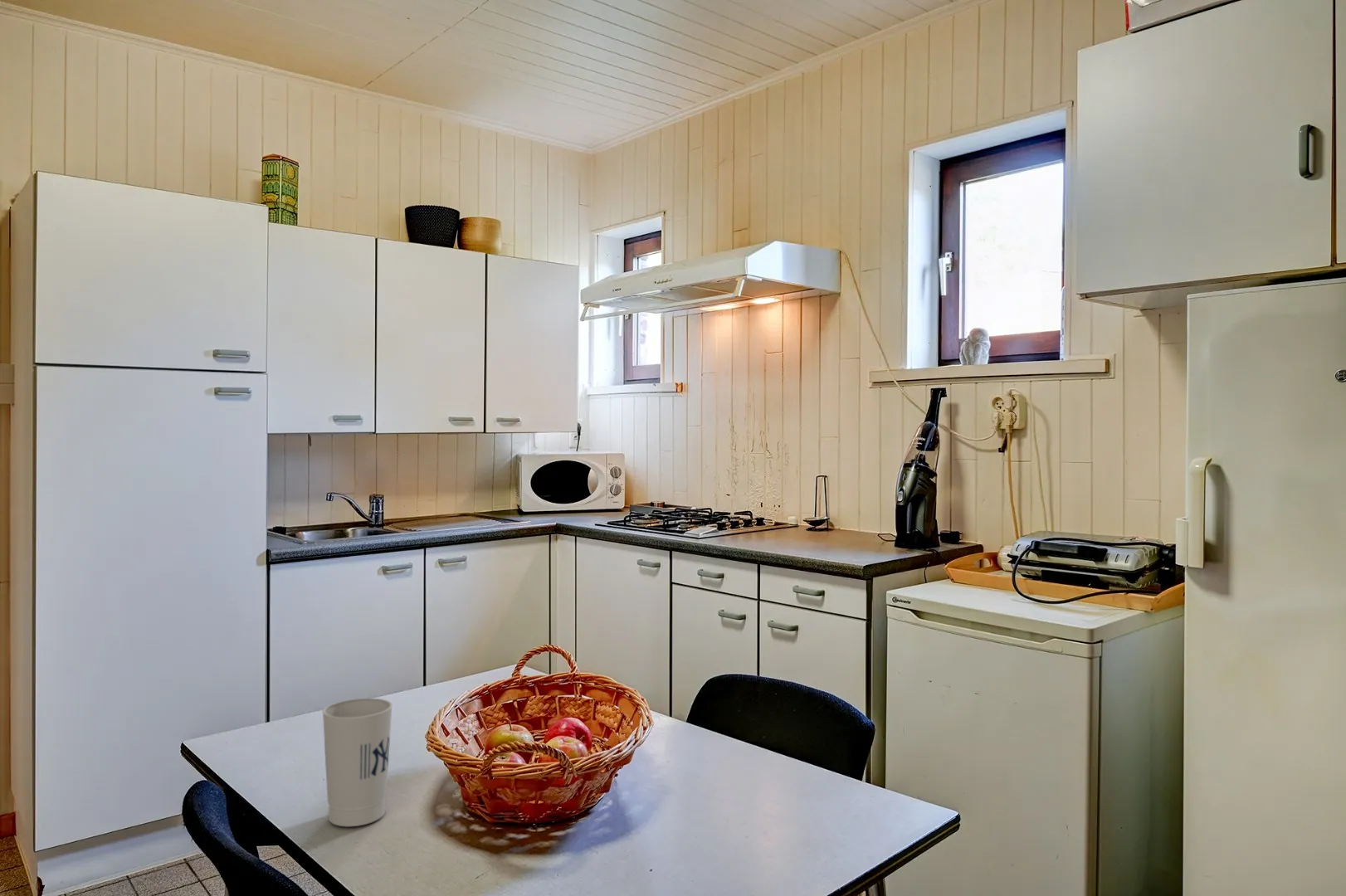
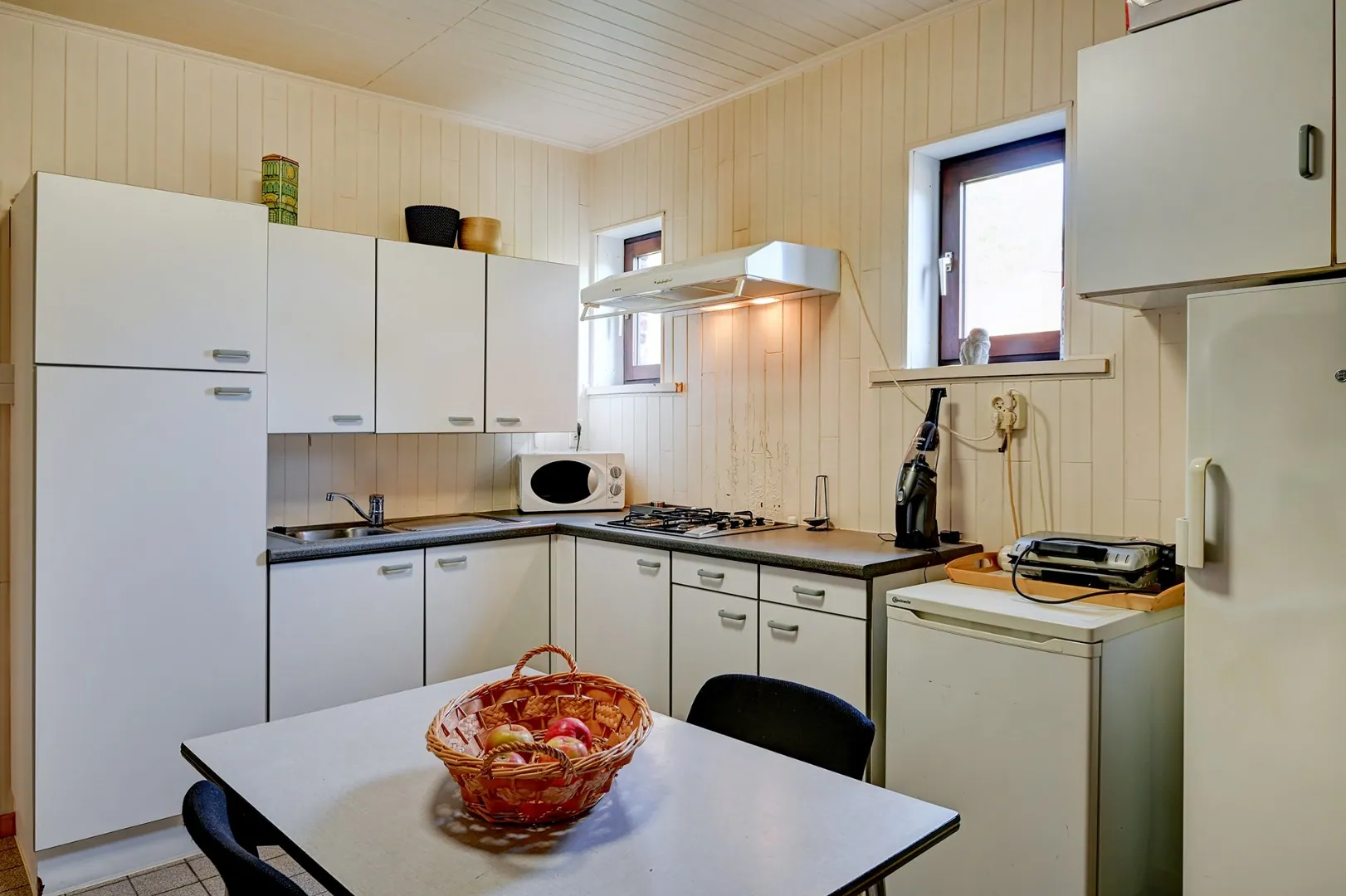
- cup [321,697,393,827]
